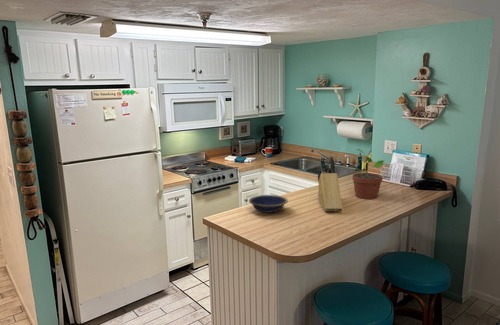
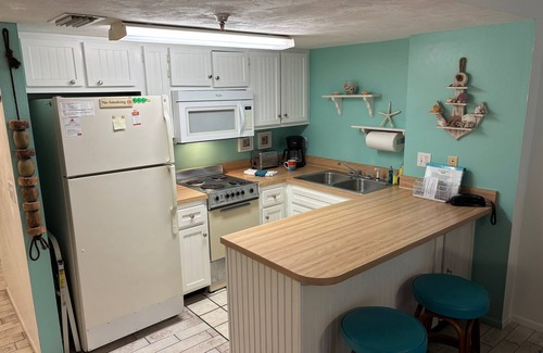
- knife block [317,157,343,212]
- bowl [248,194,289,213]
- potted plant [351,148,385,200]
